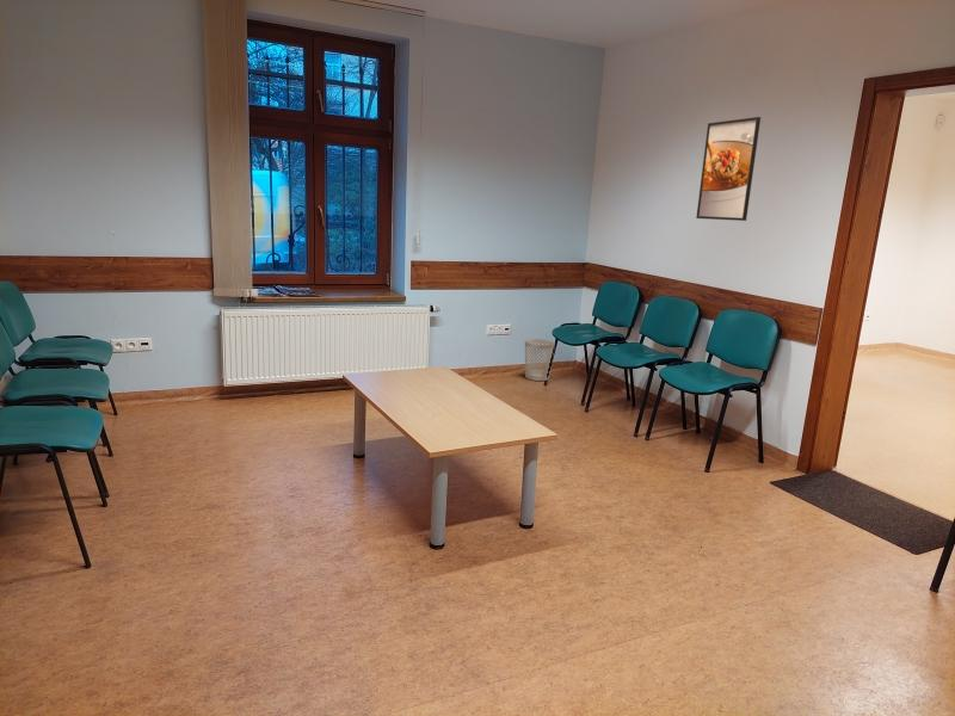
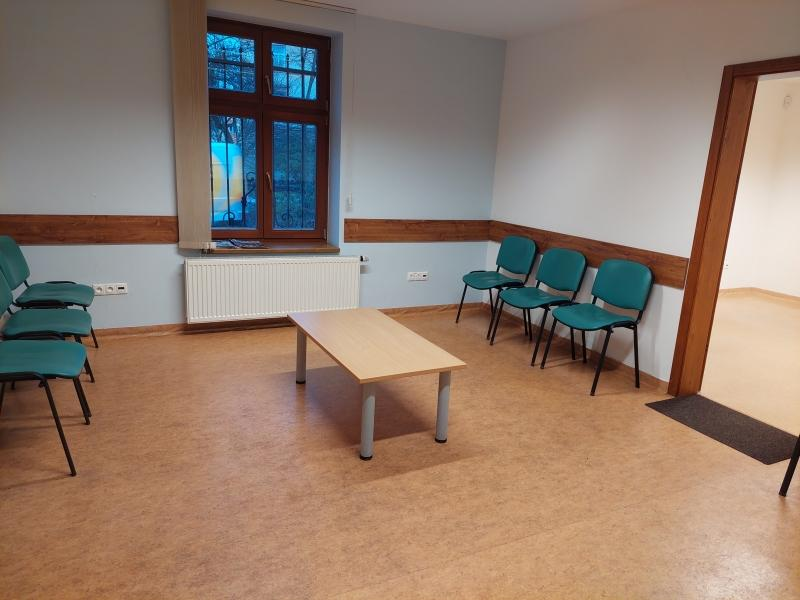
- wastebasket [524,338,556,382]
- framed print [696,116,762,222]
